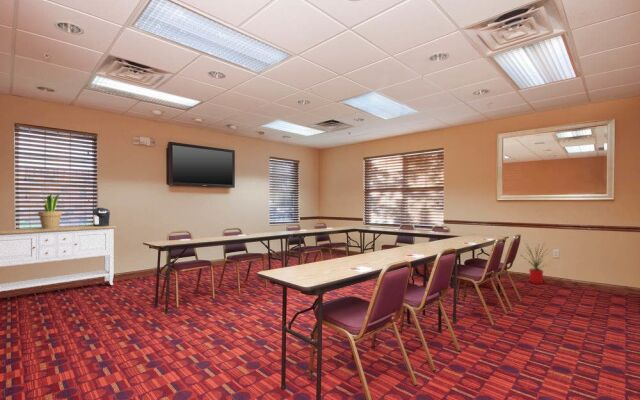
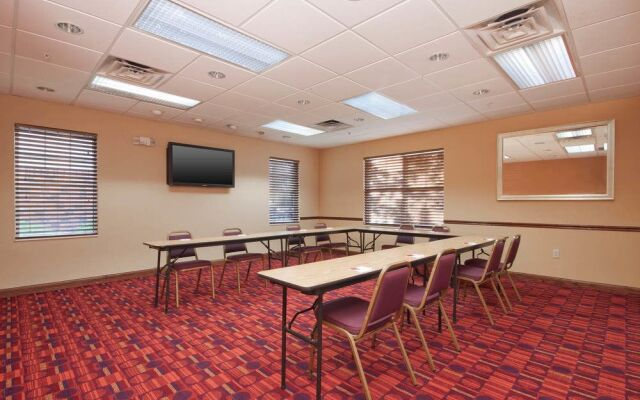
- sideboard [0,224,117,292]
- house plant [521,241,554,285]
- potted plant [37,192,64,229]
- coffee maker [92,207,111,227]
